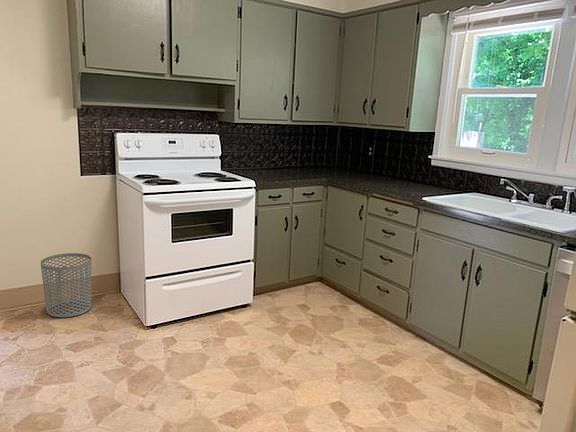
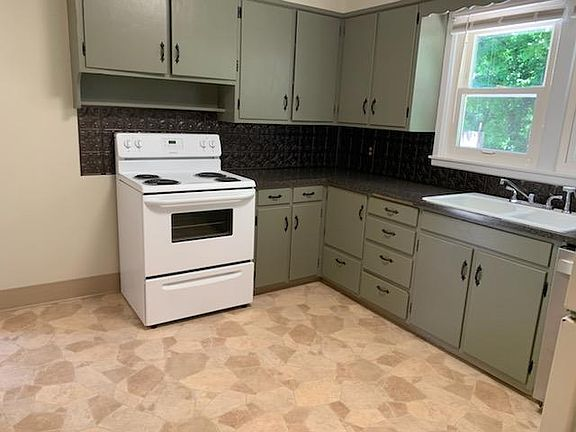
- waste bin [40,252,92,318]
